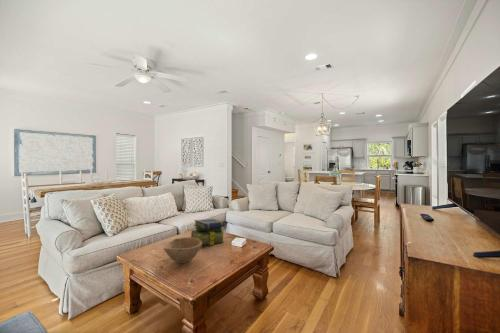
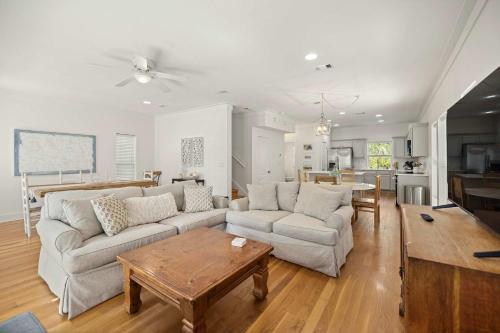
- stack of books [190,218,226,247]
- bowl [163,236,202,264]
